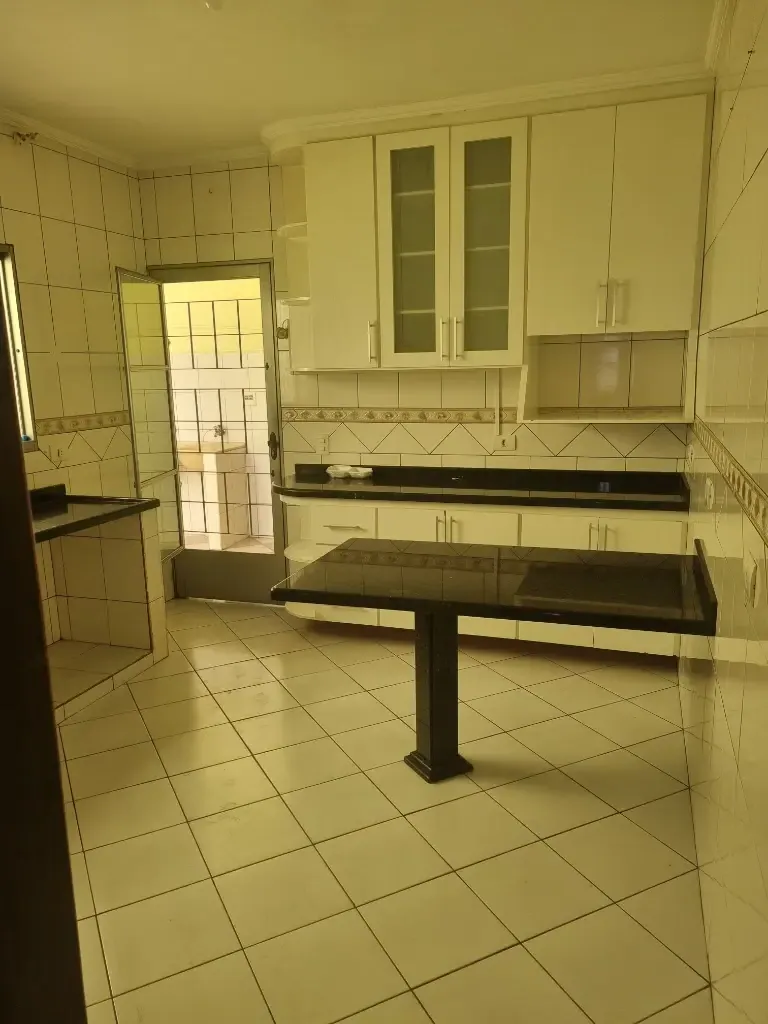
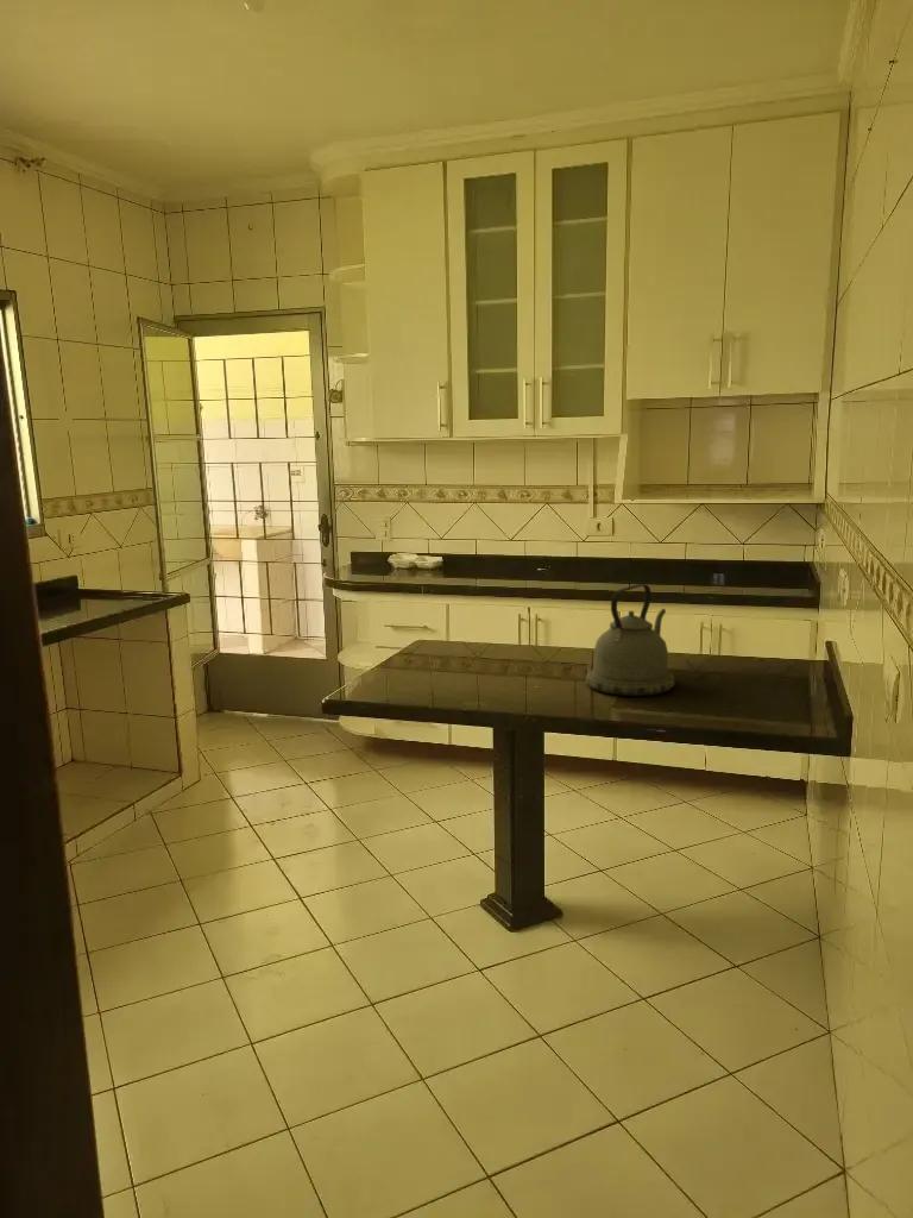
+ kettle [585,583,675,697]
